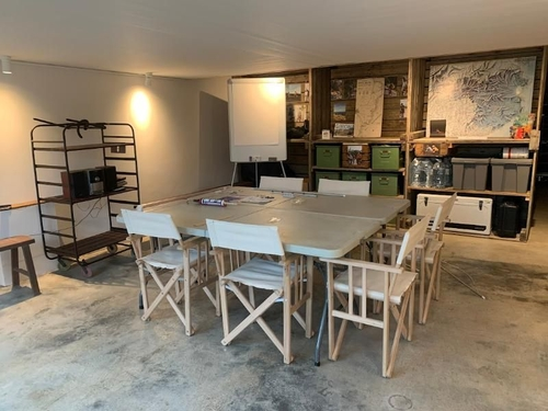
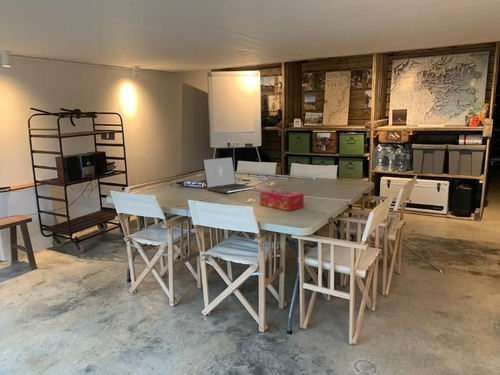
+ laptop [202,156,256,194]
+ tissue box [259,188,305,212]
